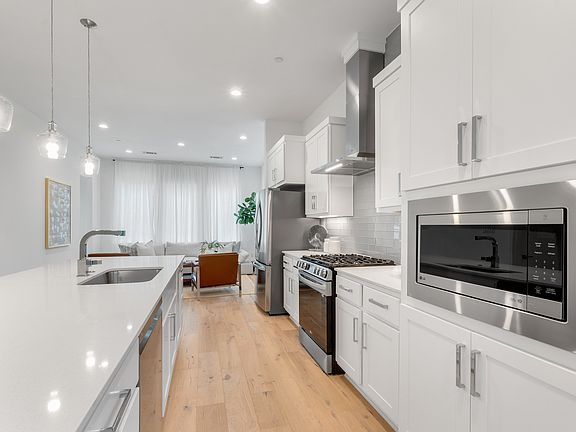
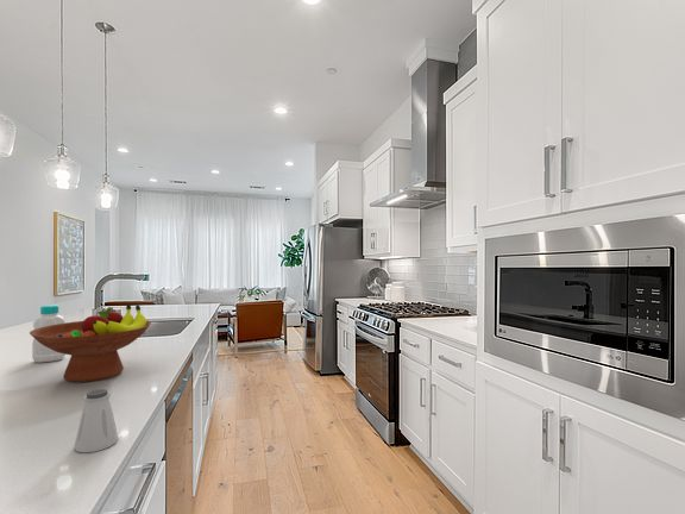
+ bottle [31,303,67,364]
+ saltshaker [73,388,120,453]
+ fruit bowl [29,302,152,383]
